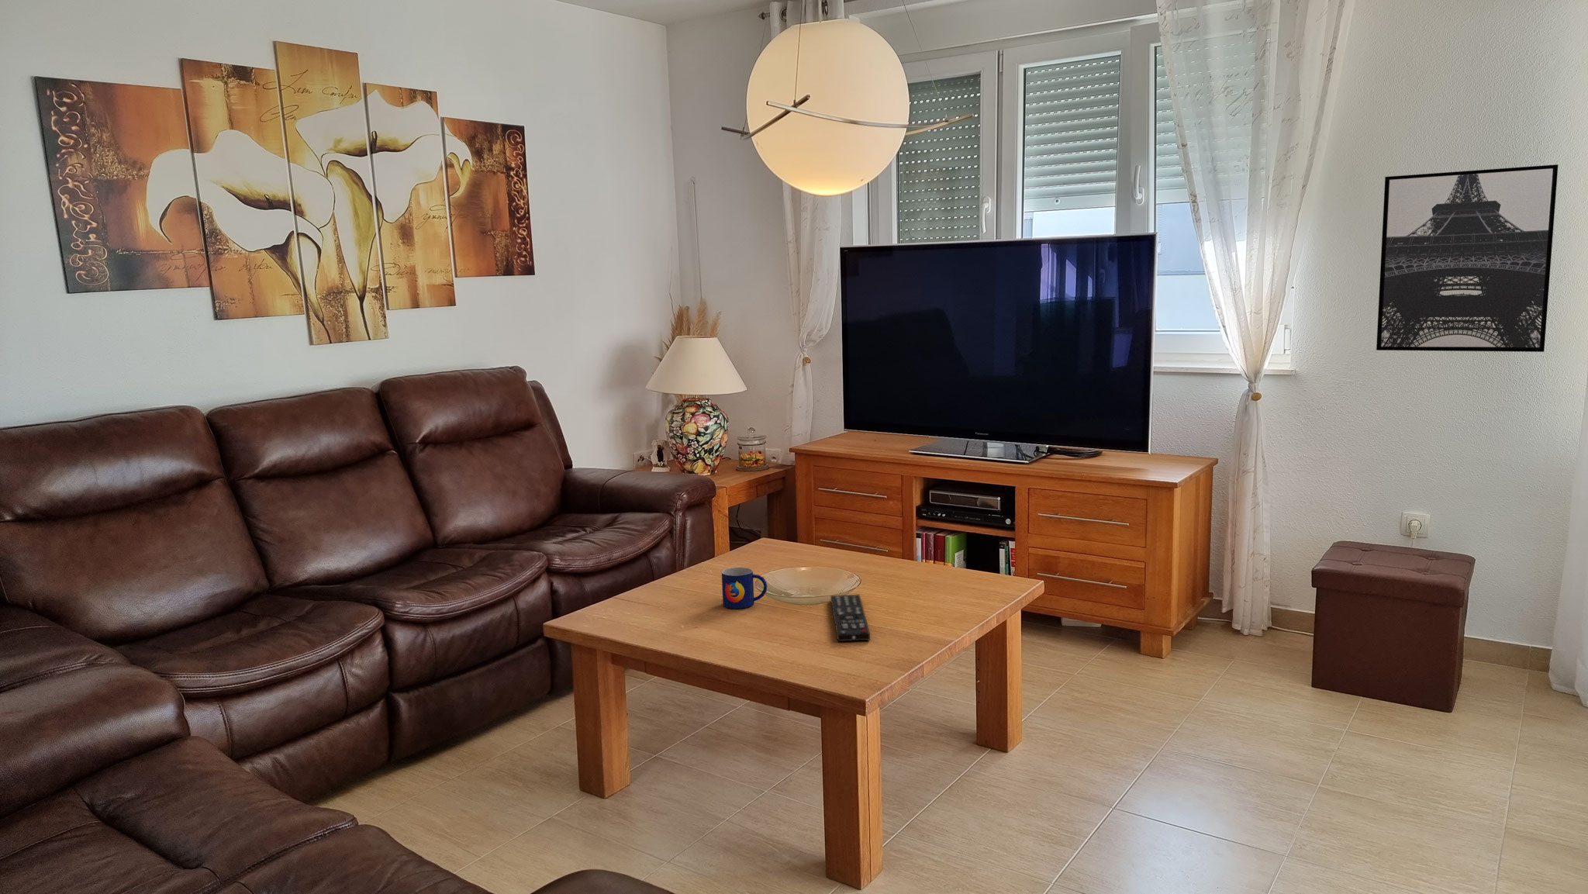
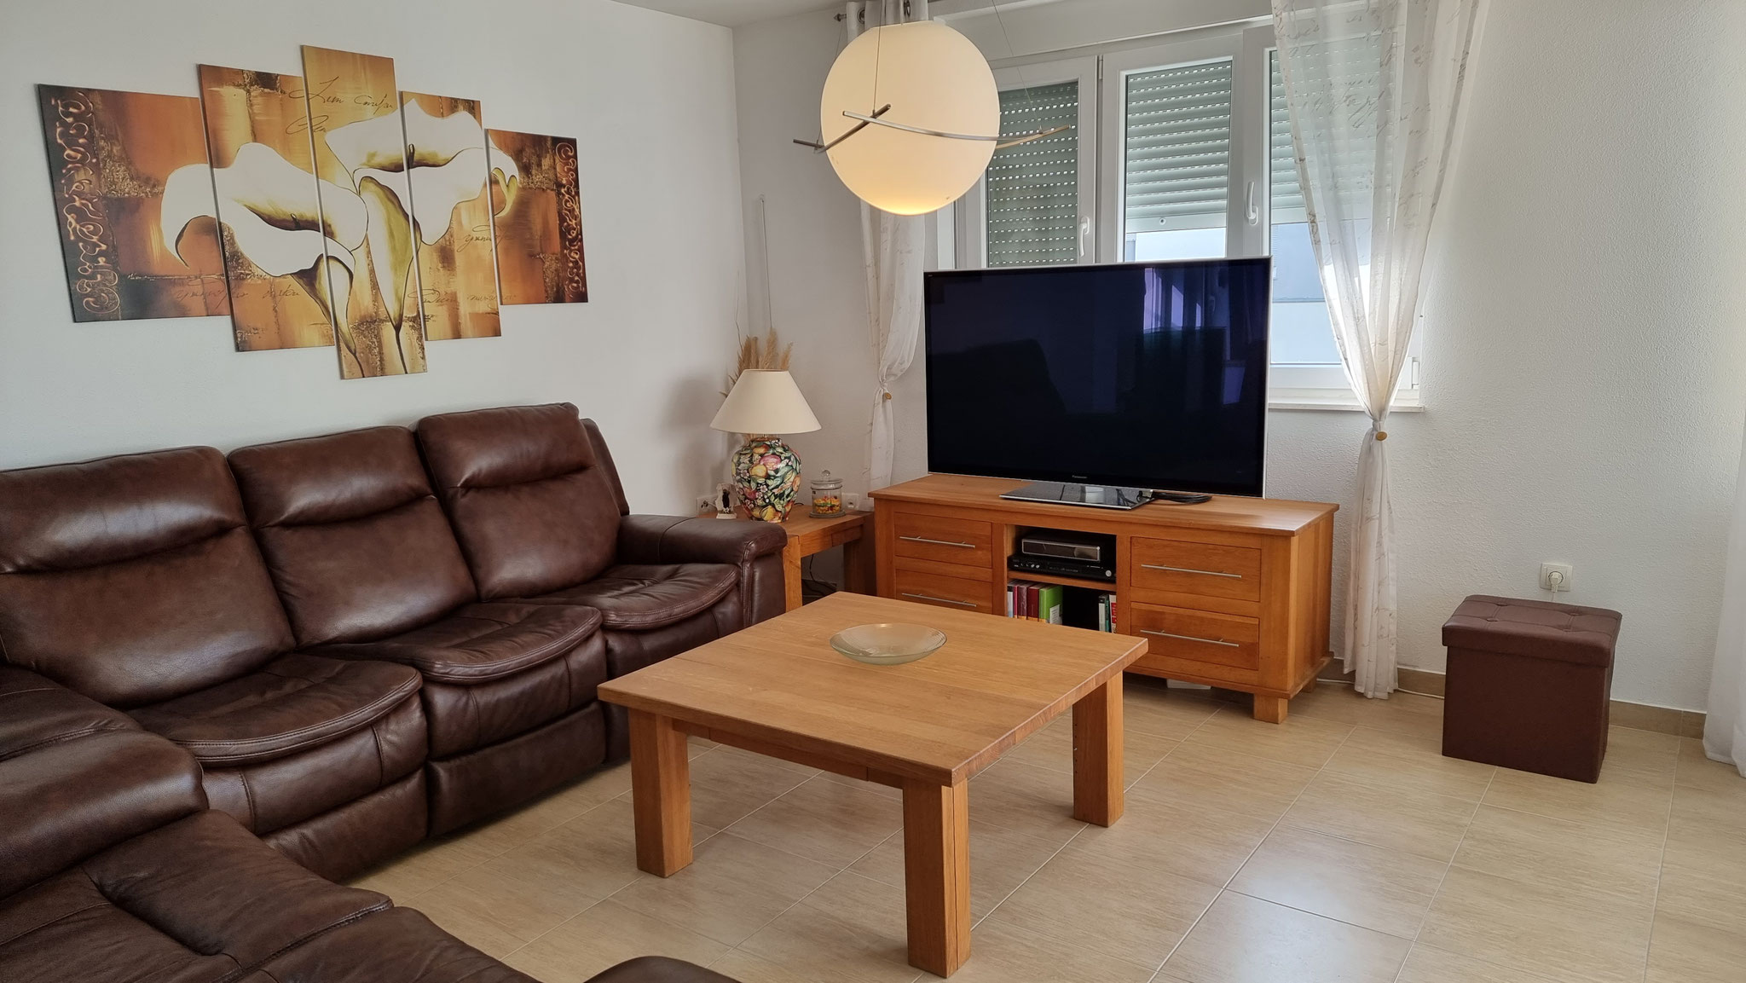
- remote control [830,594,870,642]
- wall art [1375,164,1559,353]
- mug [721,566,768,609]
